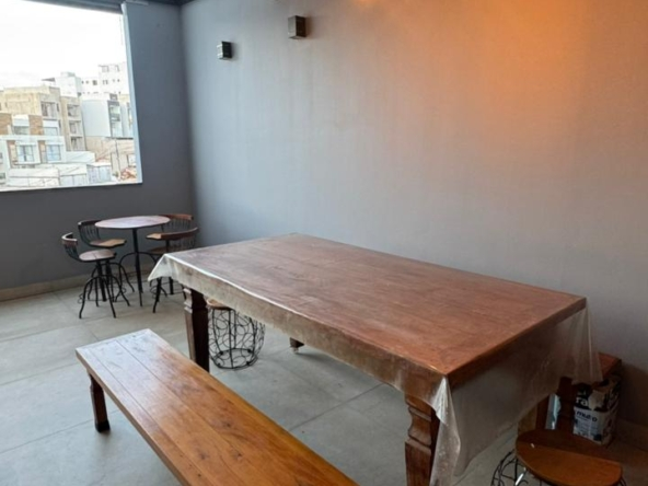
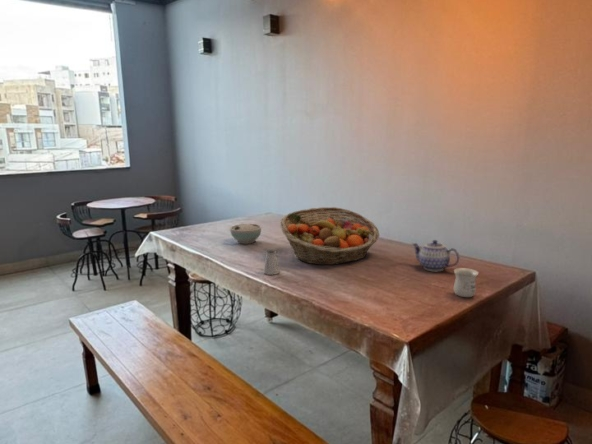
+ mug [453,267,479,298]
+ teapot [411,239,460,272]
+ fruit basket [279,206,380,266]
+ bowl [229,223,262,245]
+ saltshaker [262,248,281,276]
